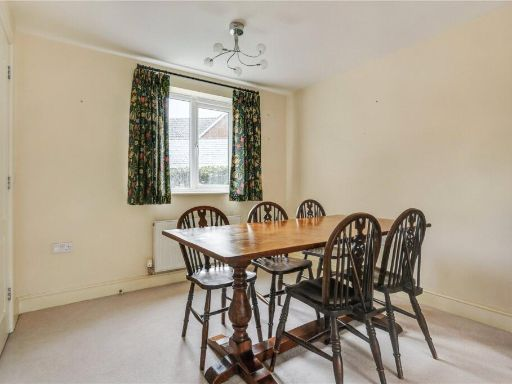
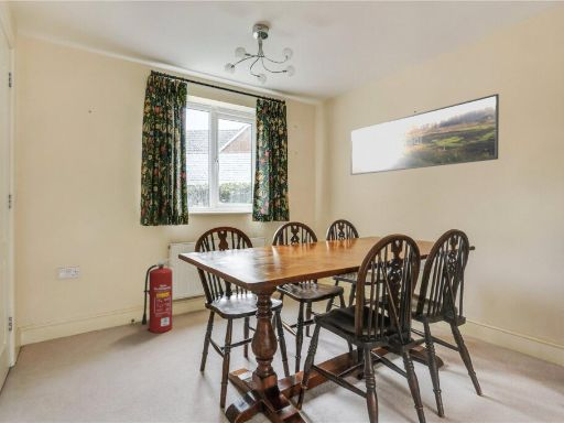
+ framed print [349,93,500,176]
+ fire extinguisher [141,258,174,334]
